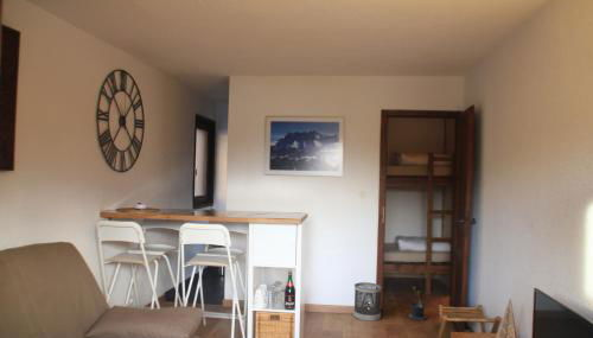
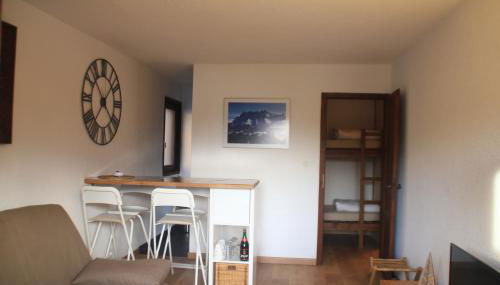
- potted plant [404,286,428,321]
- wastebasket [352,281,382,323]
